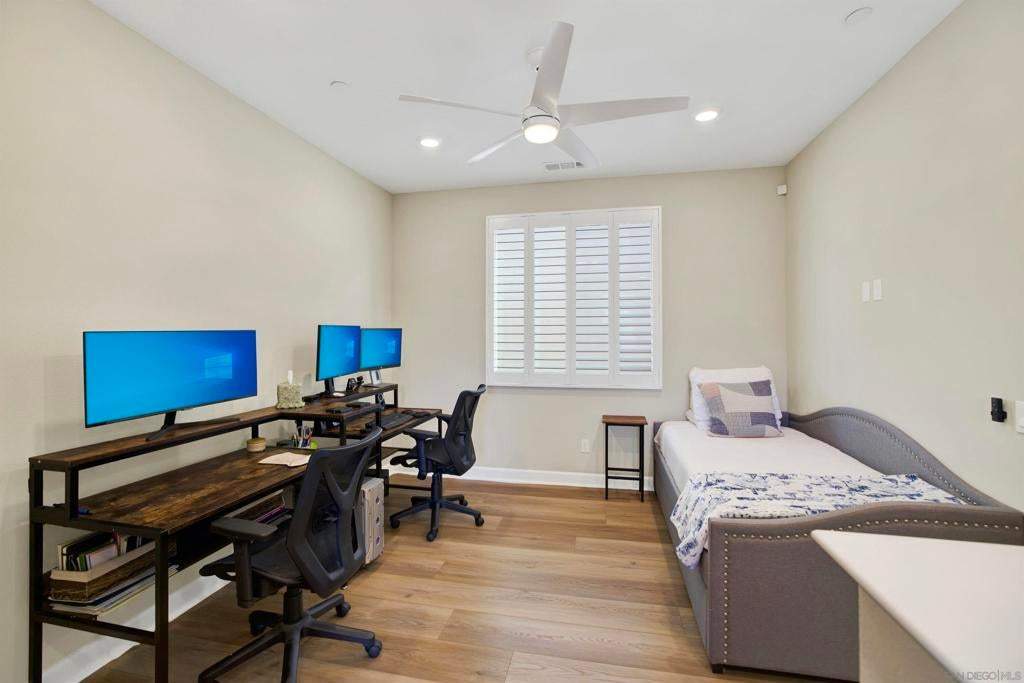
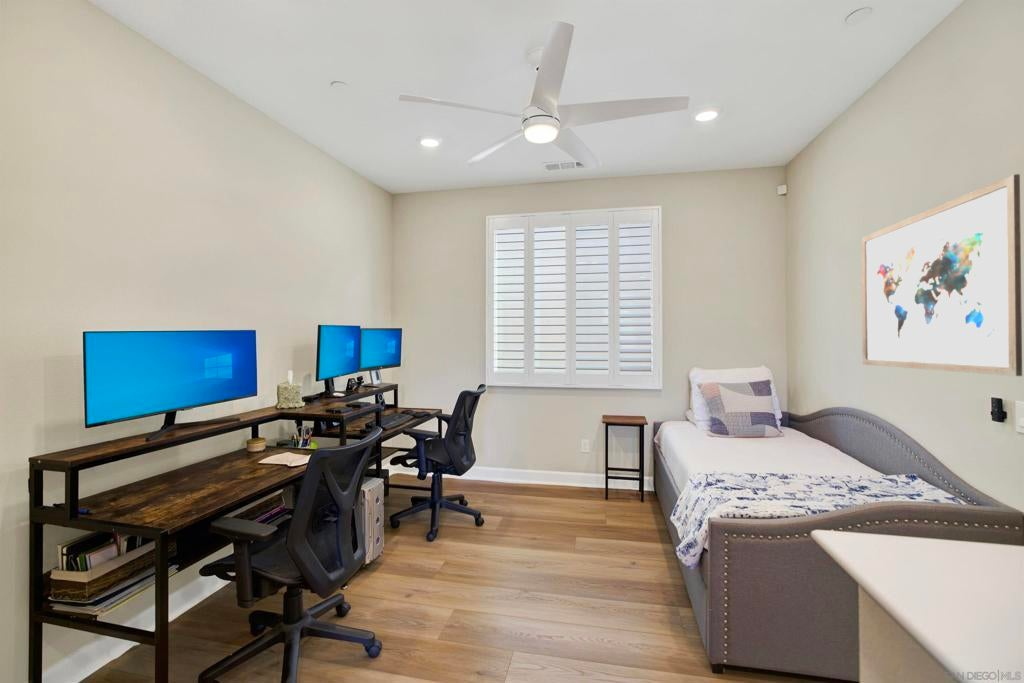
+ wall art [861,173,1023,377]
